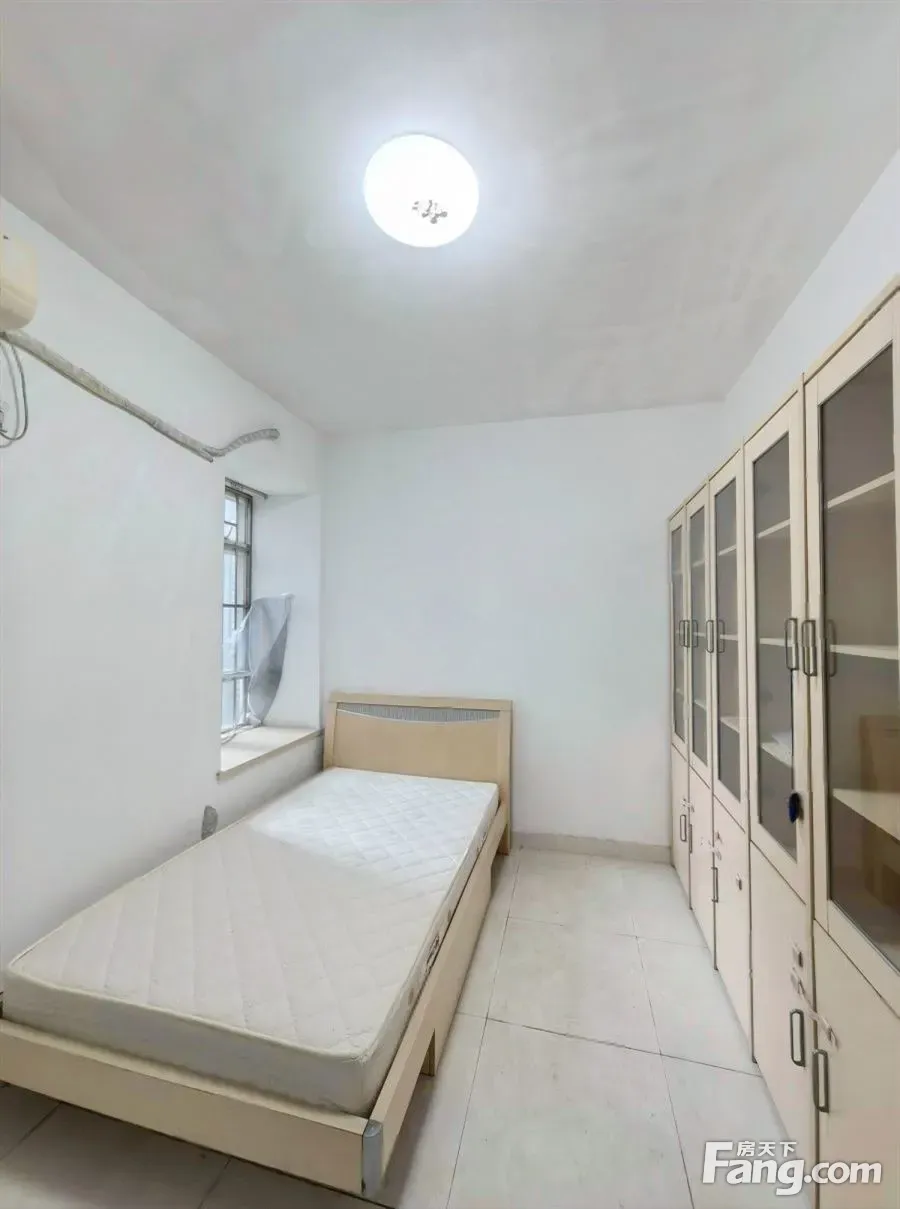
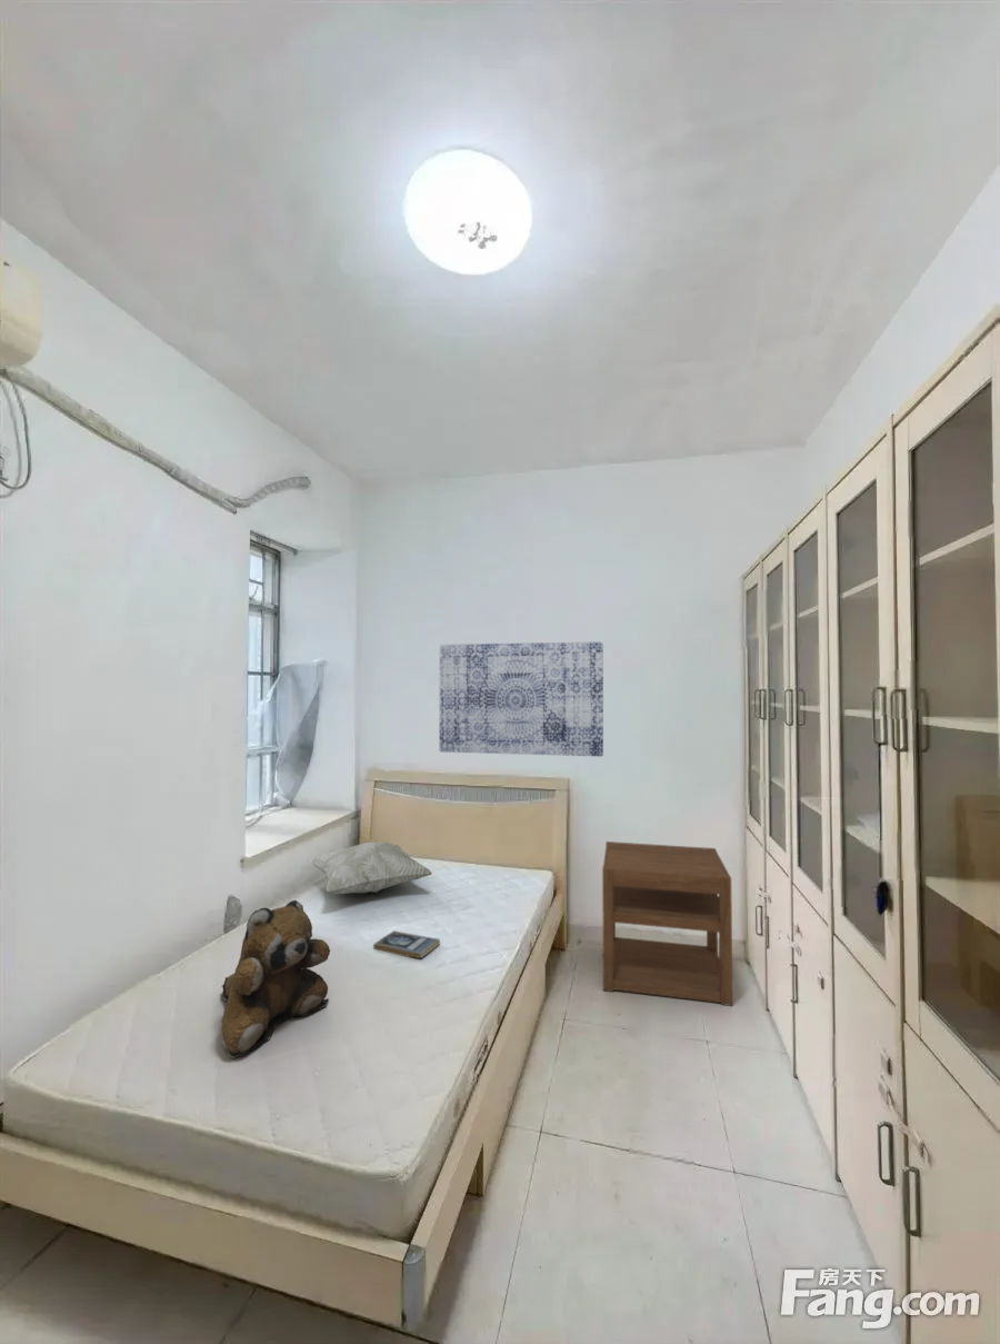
+ teddy bear [219,899,331,1059]
+ book [372,929,441,959]
+ decorative pillow [309,840,433,895]
+ nightstand [601,840,733,1007]
+ wall art [438,641,604,757]
